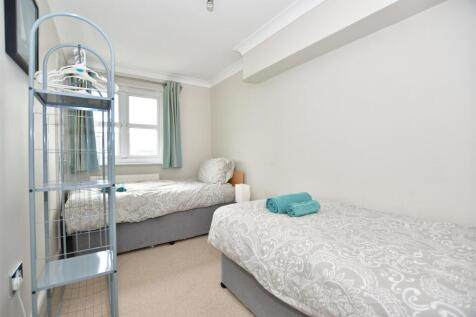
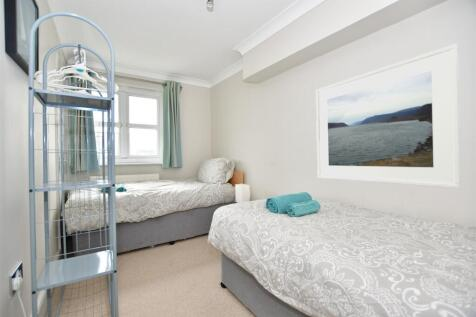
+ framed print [315,43,462,189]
